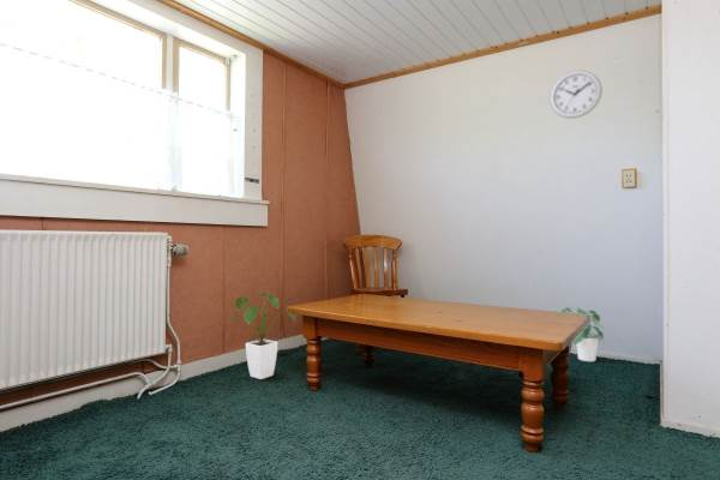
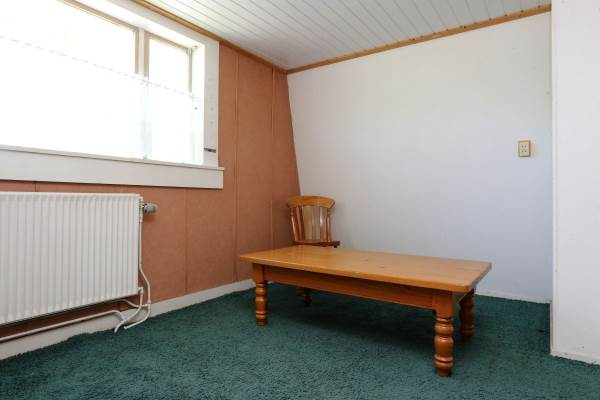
- wall clock [548,70,604,120]
- potted plant [560,305,606,362]
- house plant [228,288,298,380]
